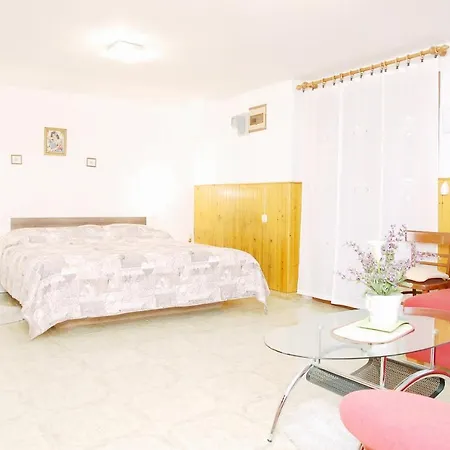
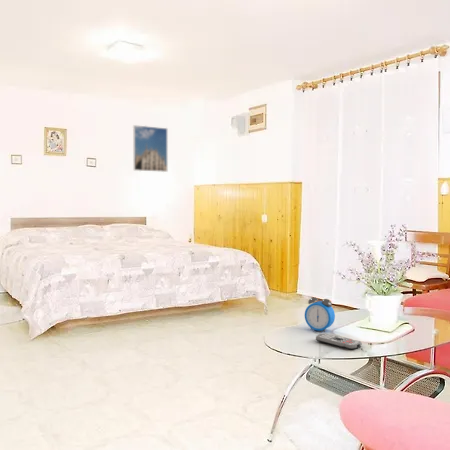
+ alarm clock [304,296,336,333]
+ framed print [132,124,168,173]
+ remote control [315,333,363,351]
